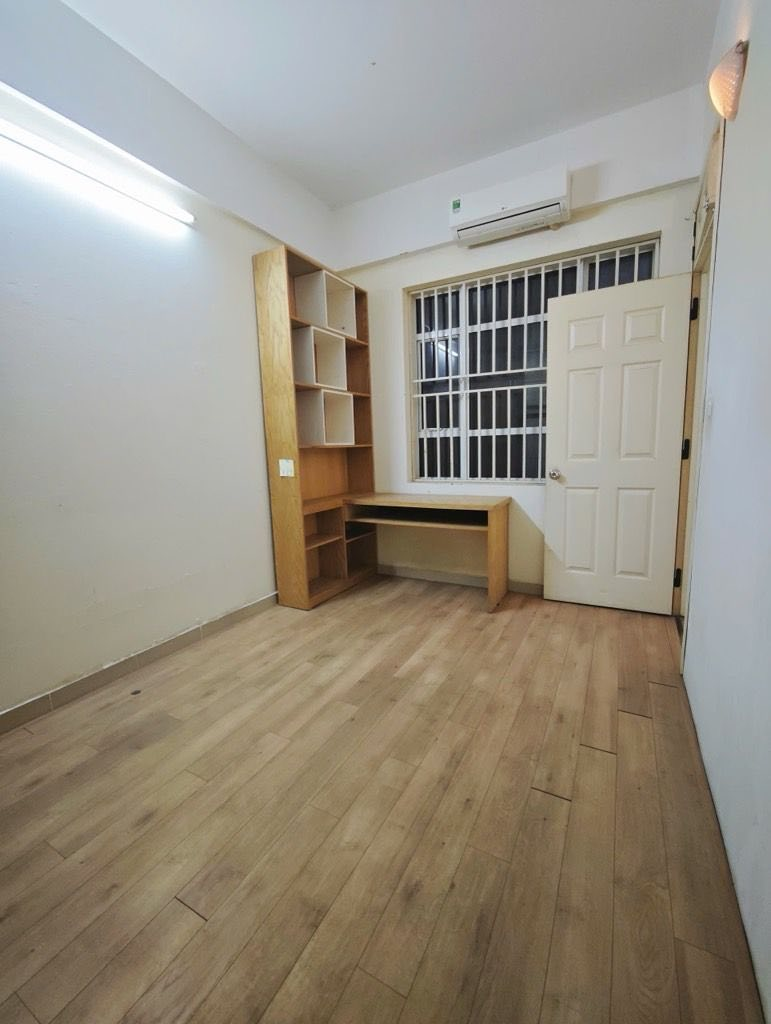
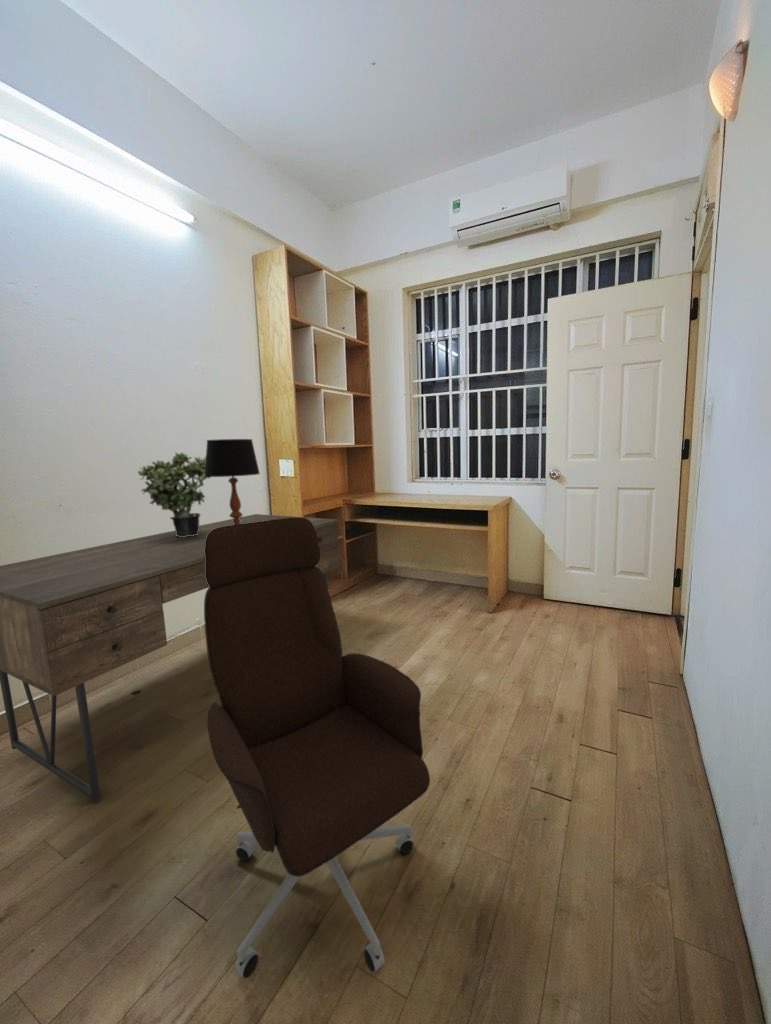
+ table lamp [205,438,261,524]
+ potted plant [137,451,211,537]
+ office chair [203,516,431,979]
+ desk [0,513,341,804]
